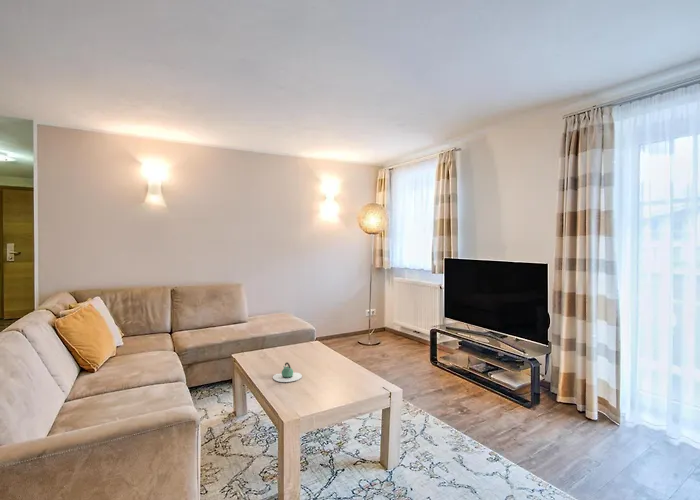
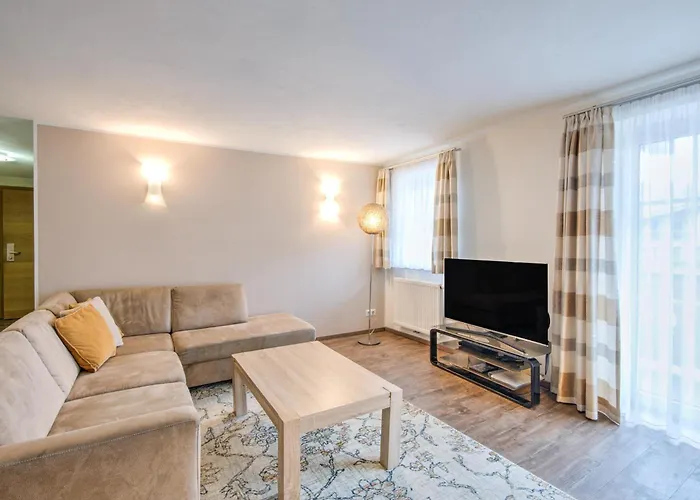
- teapot [272,361,303,383]
